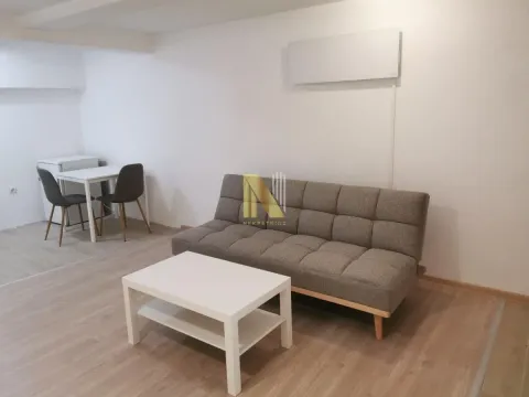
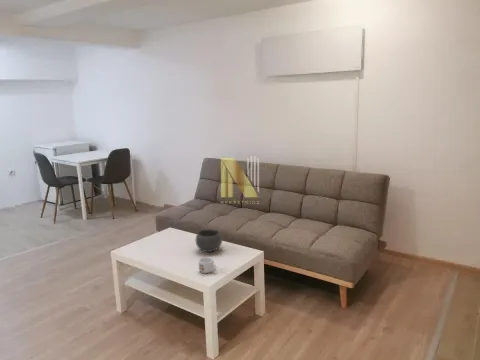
+ mug [197,256,217,274]
+ bowl [195,228,223,253]
